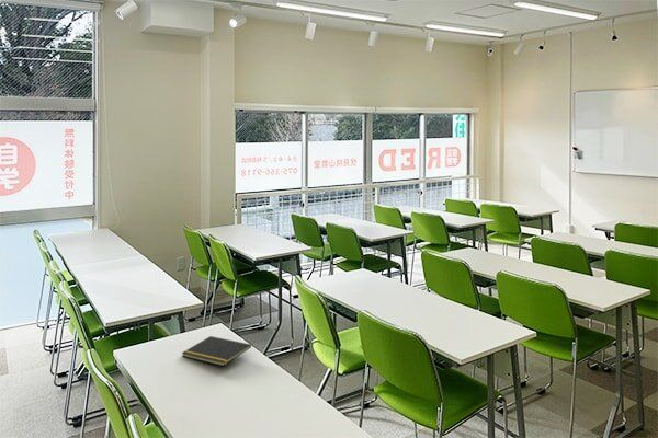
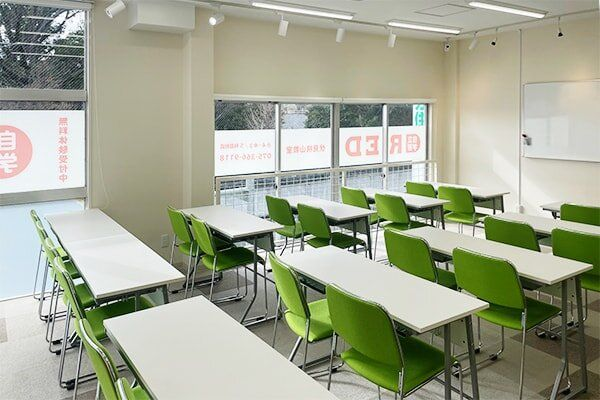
- notepad [181,335,252,367]
